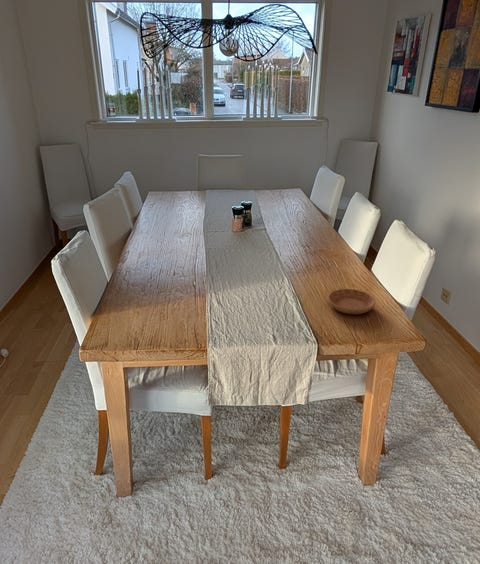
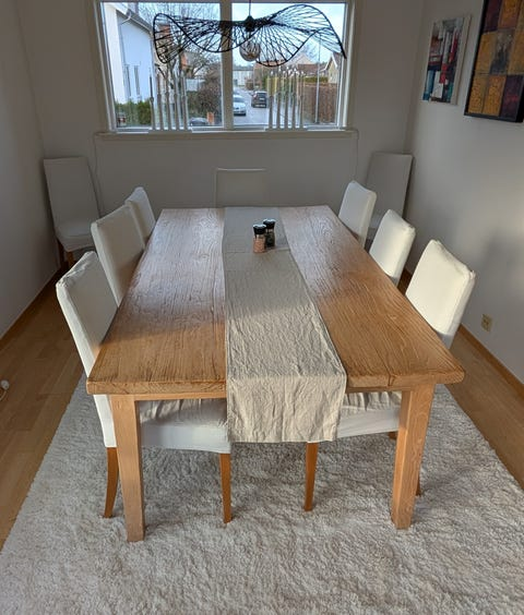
- saucer [327,288,376,315]
